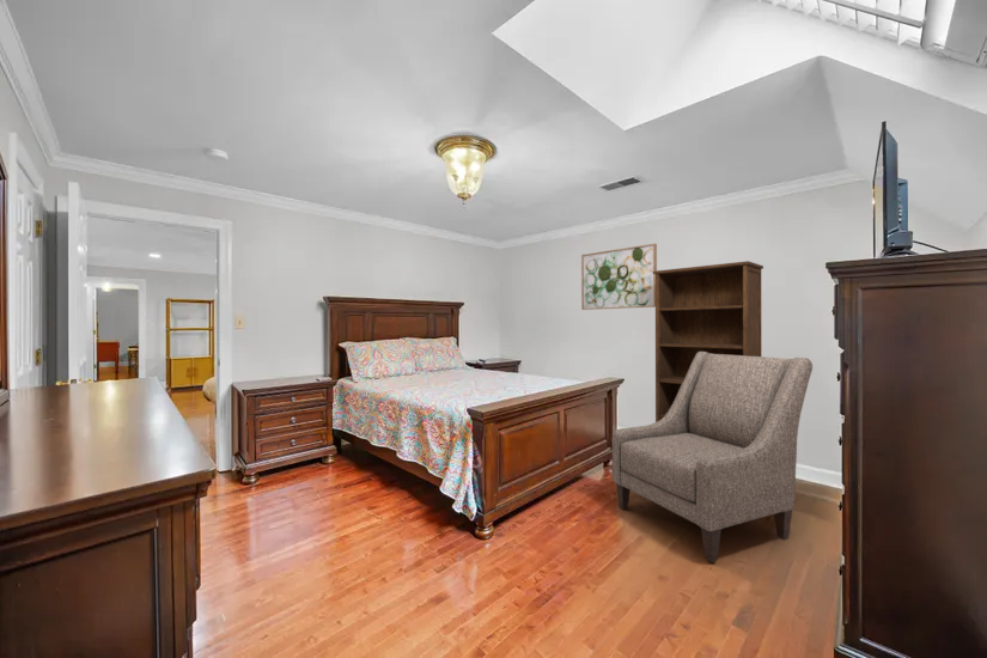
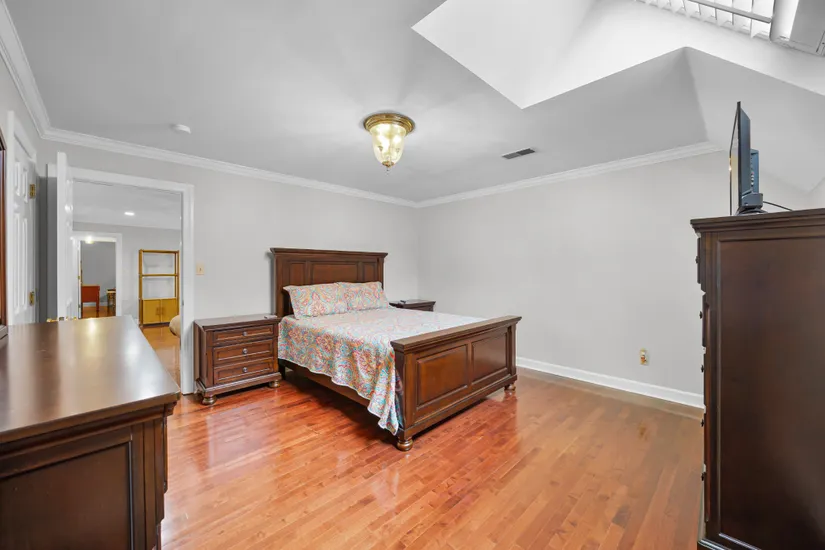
- wall art [580,243,658,311]
- chair [611,352,814,563]
- bookcase [653,260,764,422]
